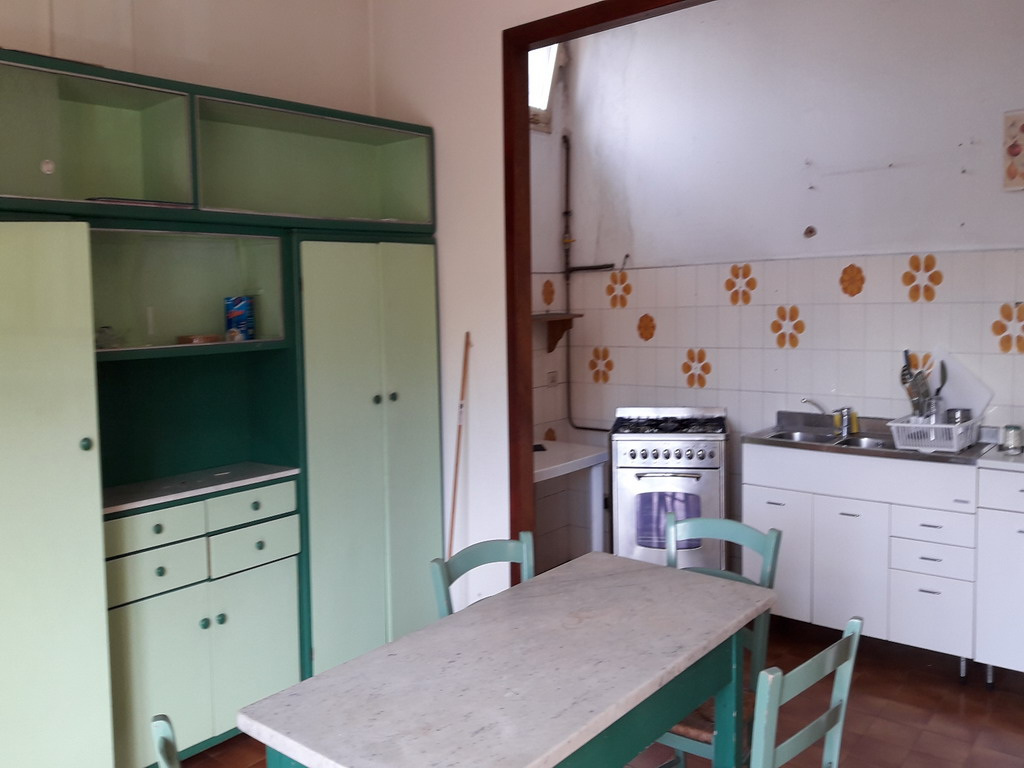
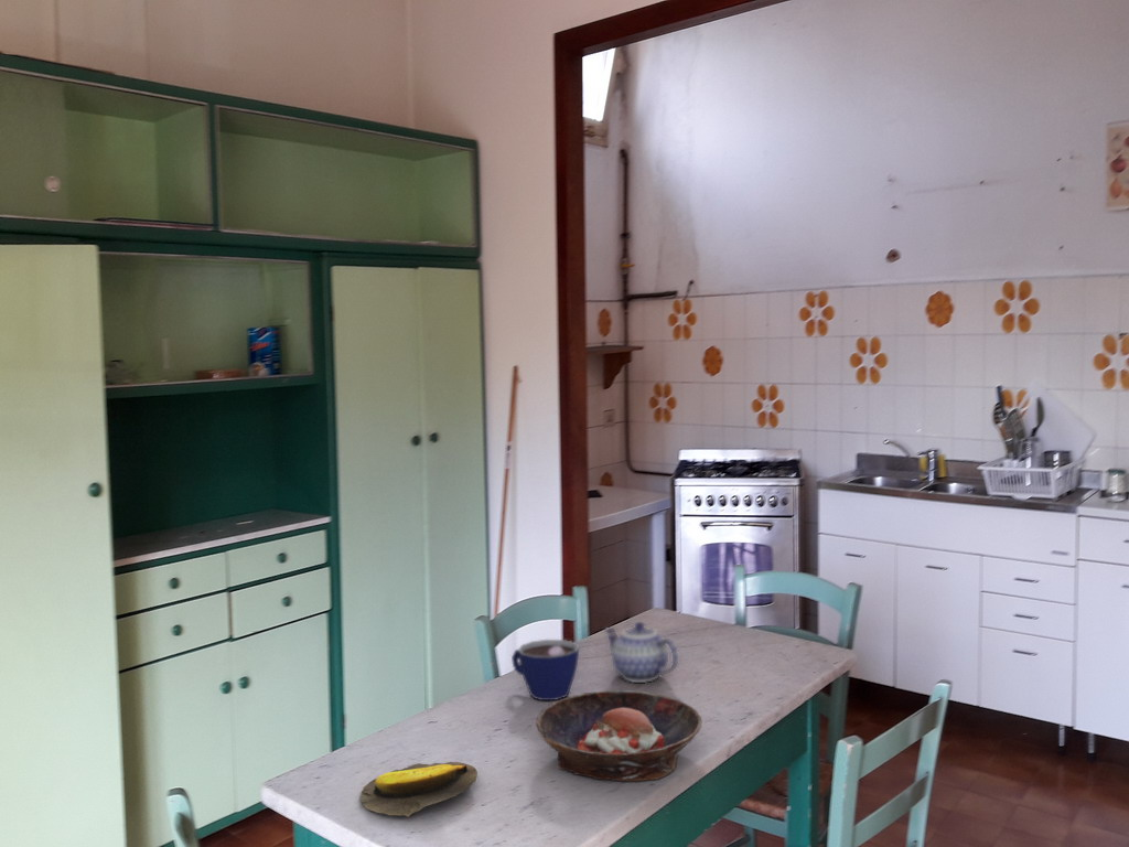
+ teapot [603,621,679,684]
+ banana [359,761,479,818]
+ cup [510,639,580,701]
+ bowl [535,689,703,782]
